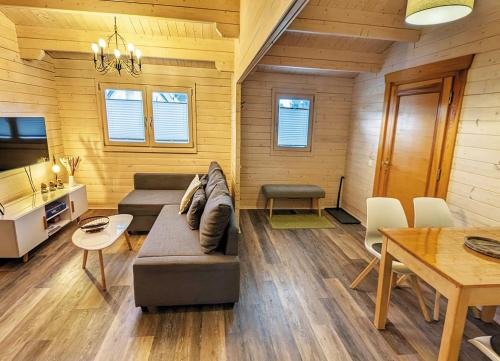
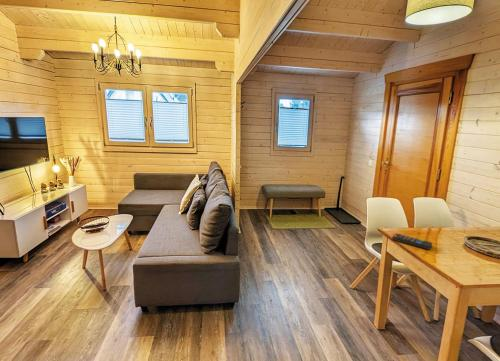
+ remote control [391,233,433,251]
